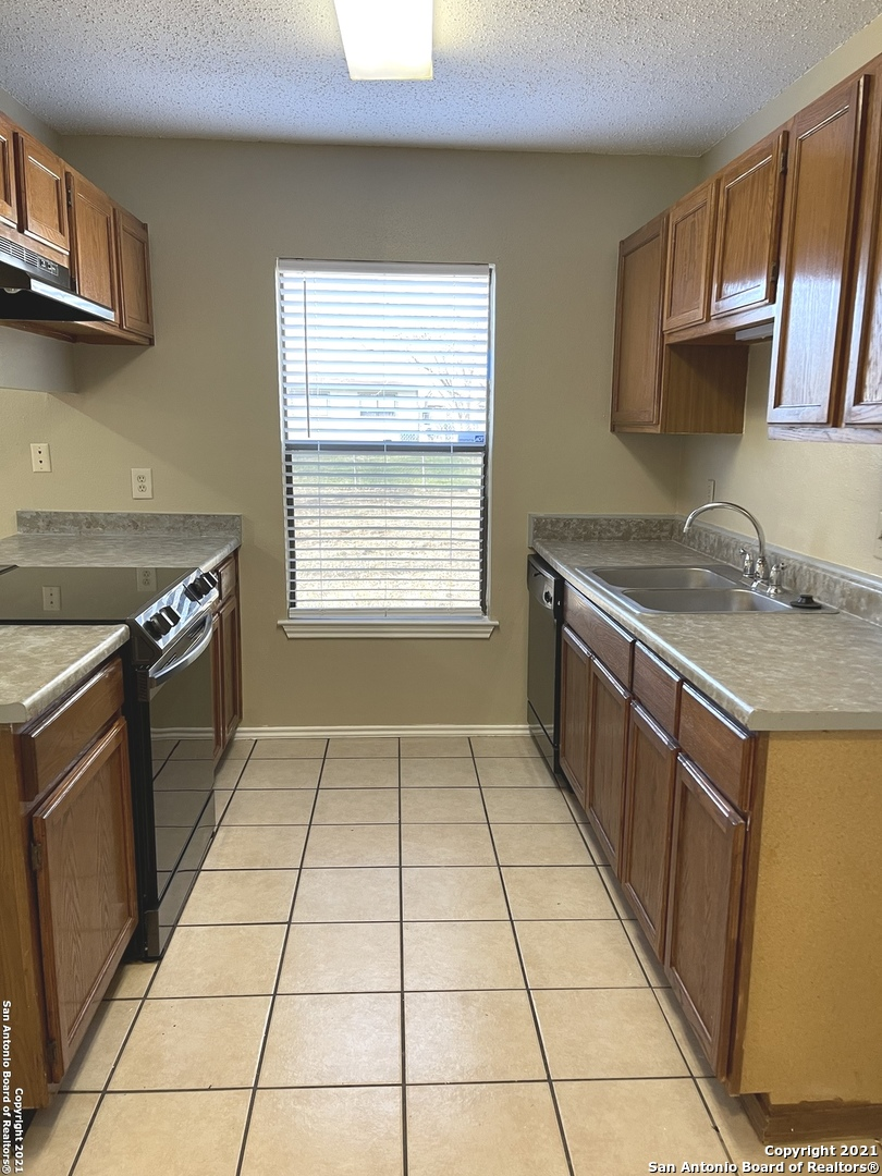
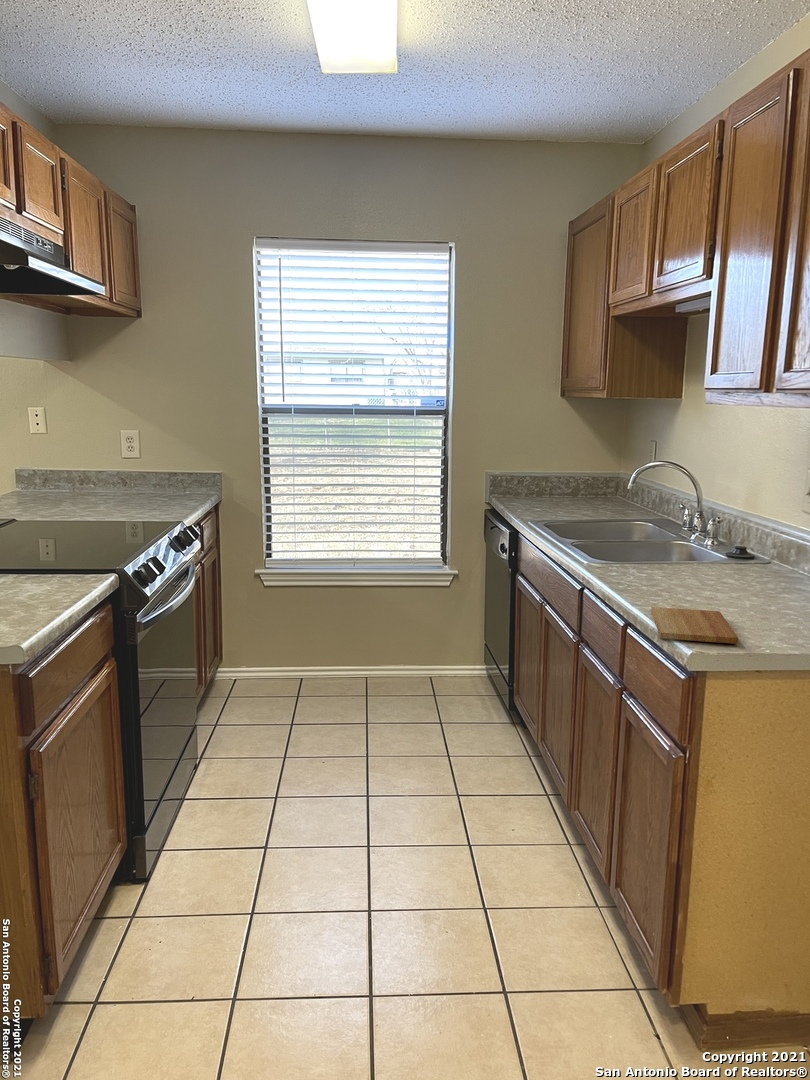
+ cutting board [650,606,739,645]
